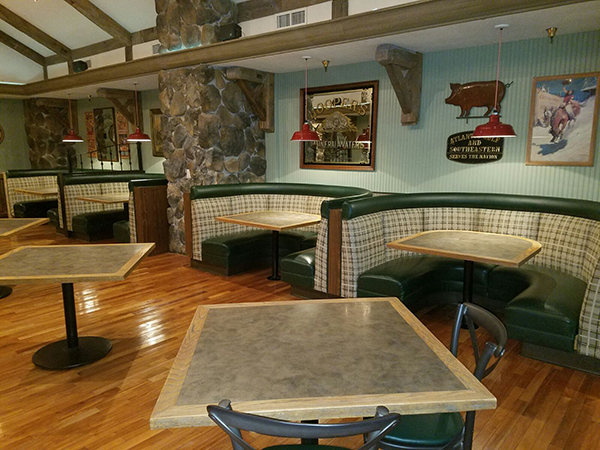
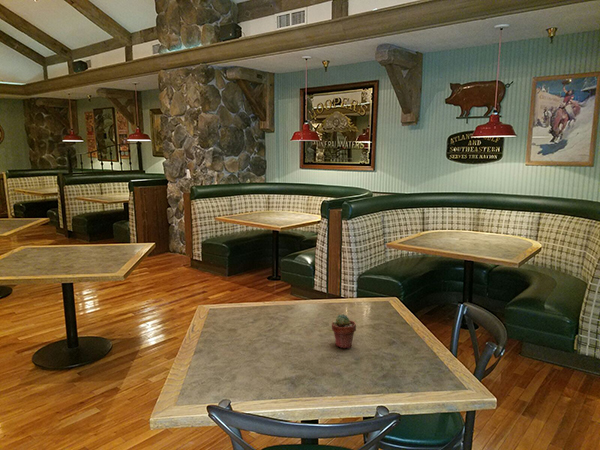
+ potted succulent [331,313,357,349]
